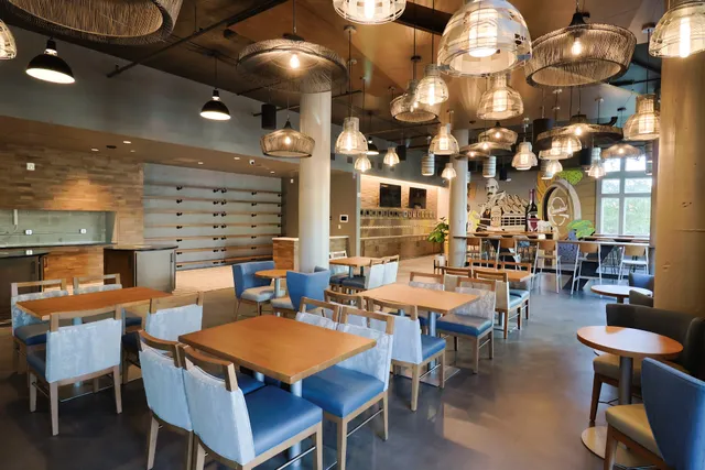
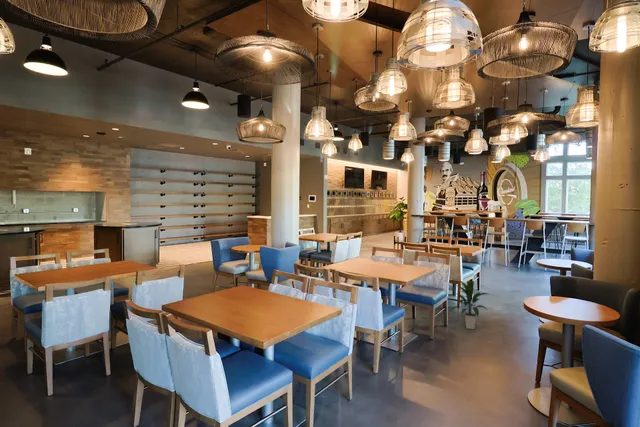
+ indoor plant [448,279,488,330]
